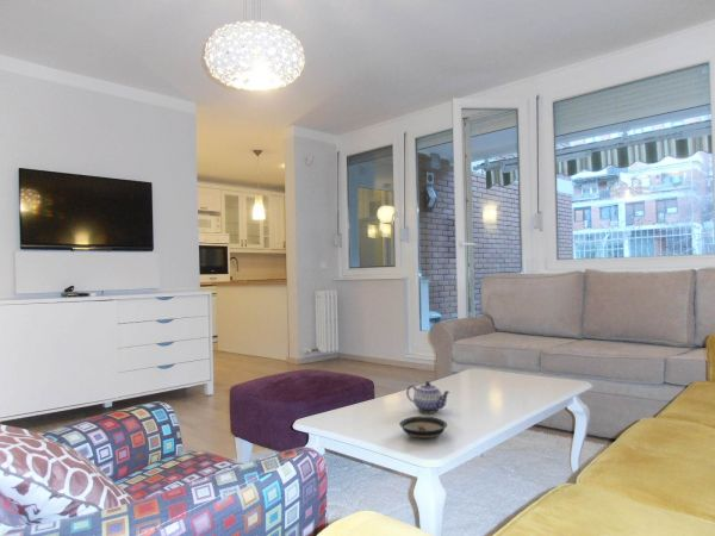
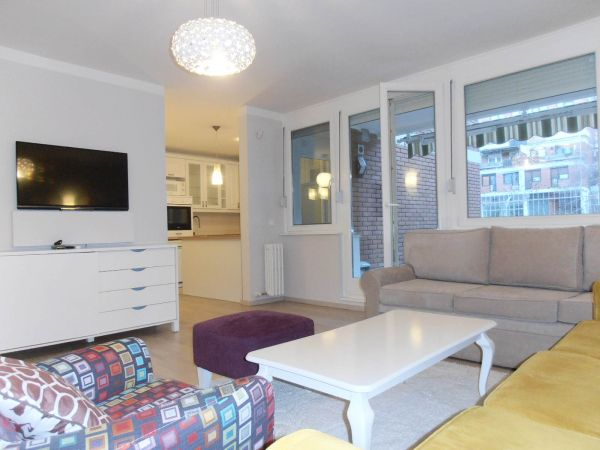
- saucer [398,416,448,440]
- teapot [405,380,452,415]
